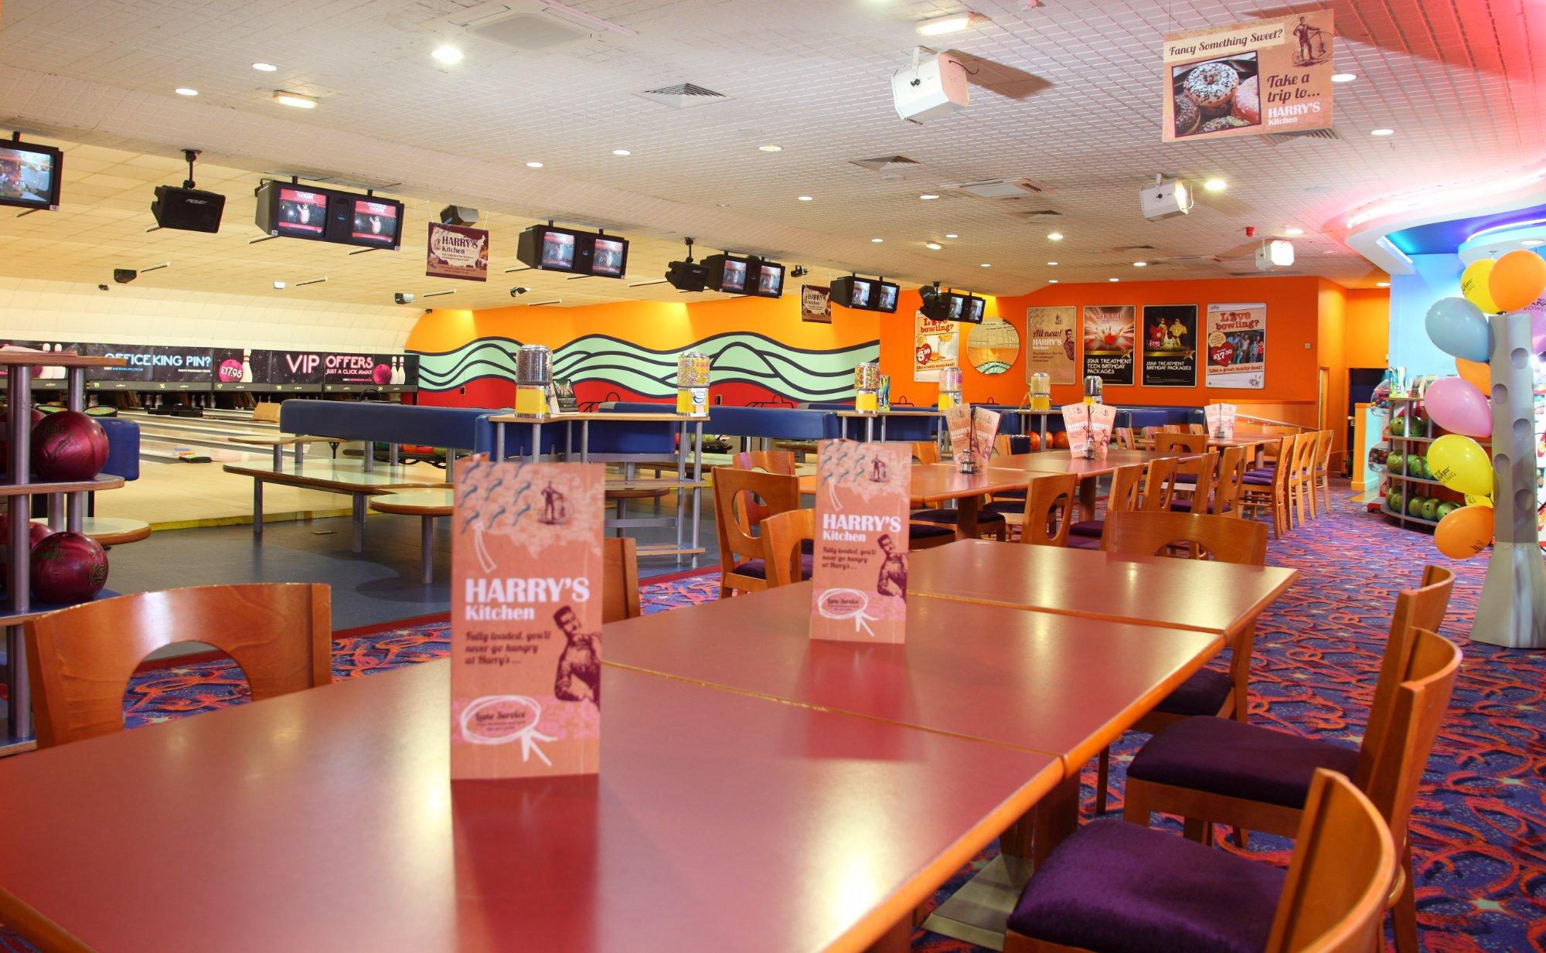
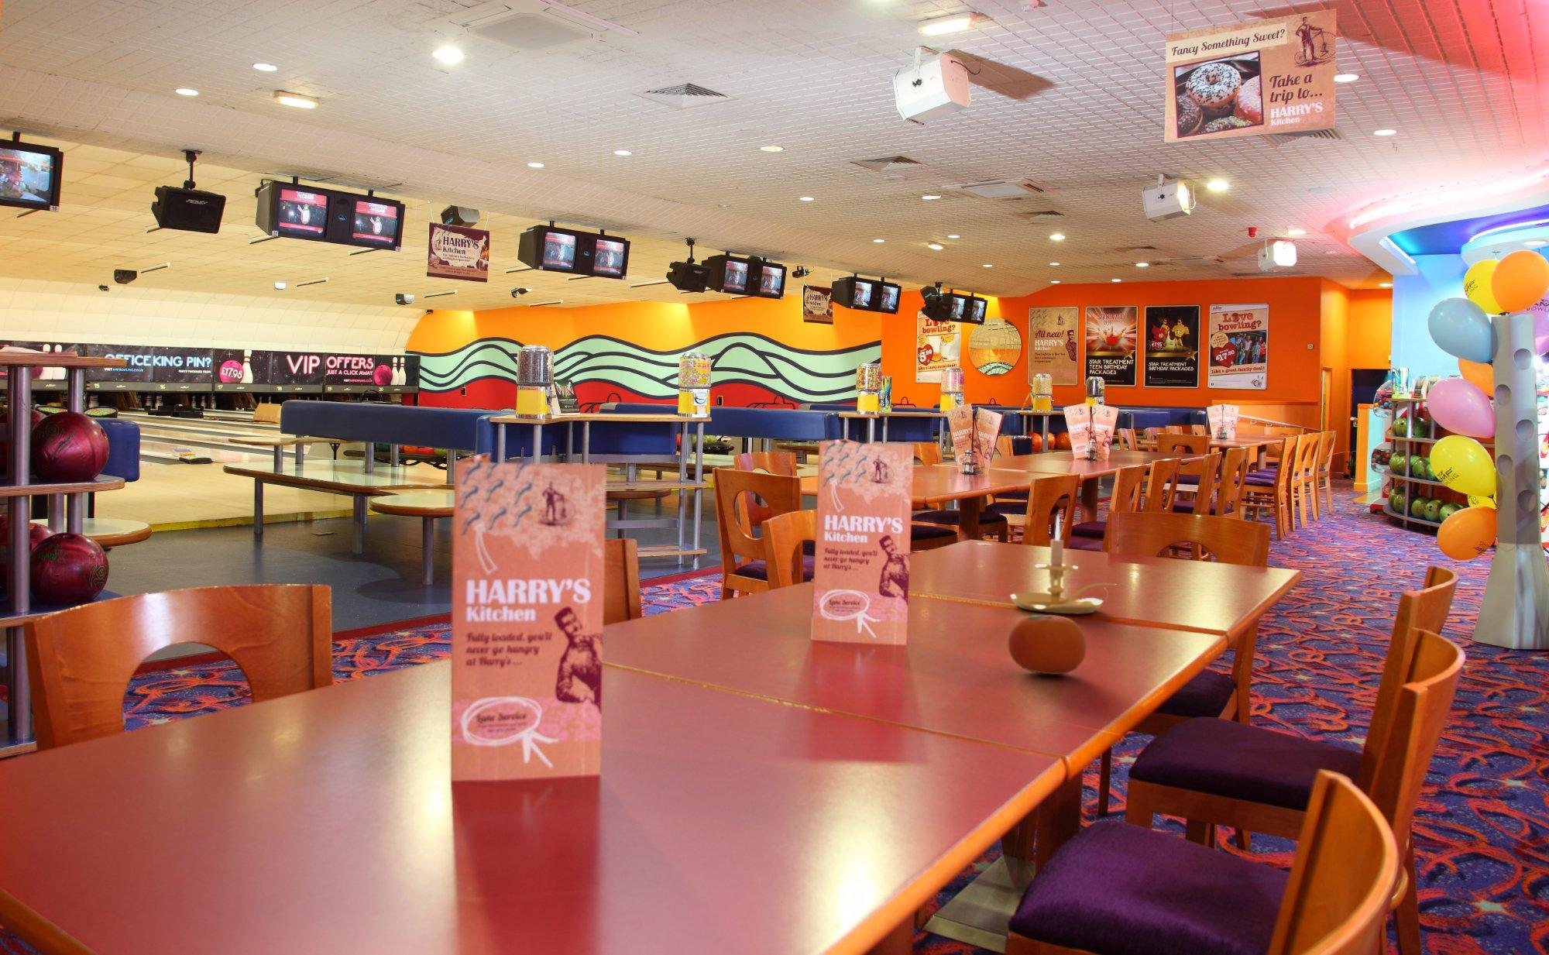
+ candle holder [1009,515,1117,615]
+ fruit [1008,614,1087,675]
